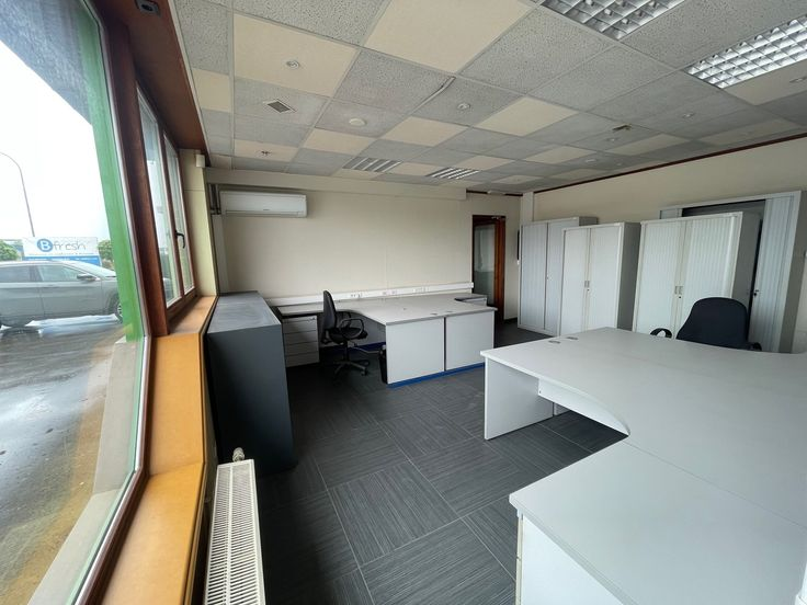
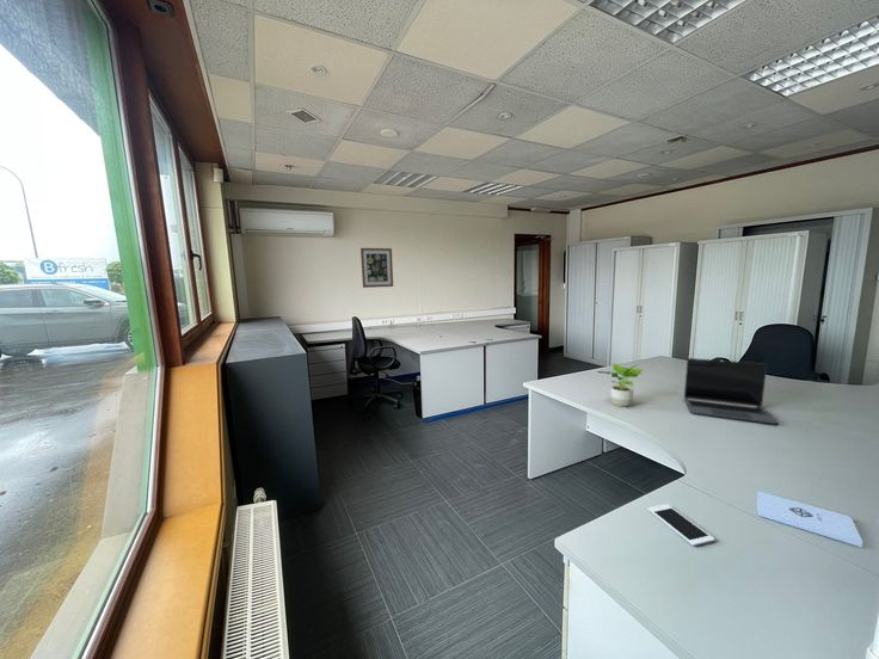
+ laptop [683,357,780,425]
+ potted plant [607,362,644,408]
+ notepad [756,491,863,548]
+ wall art [359,247,394,289]
+ cell phone [647,503,715,547]
